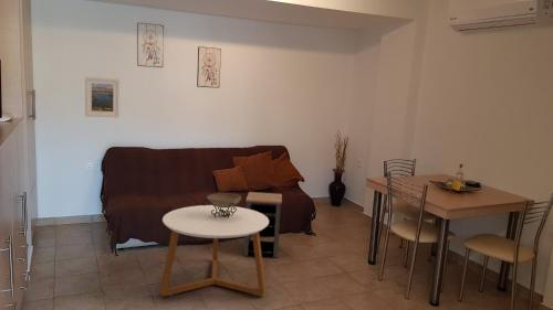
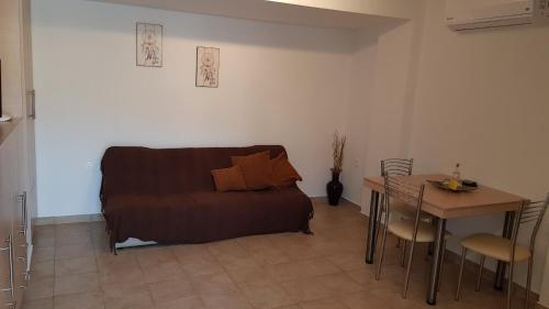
- coffee table [159,204,269,297]
- decorative bowl [201,192,247,218]
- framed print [84,76,121,118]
- side table [243,191,283,258]
